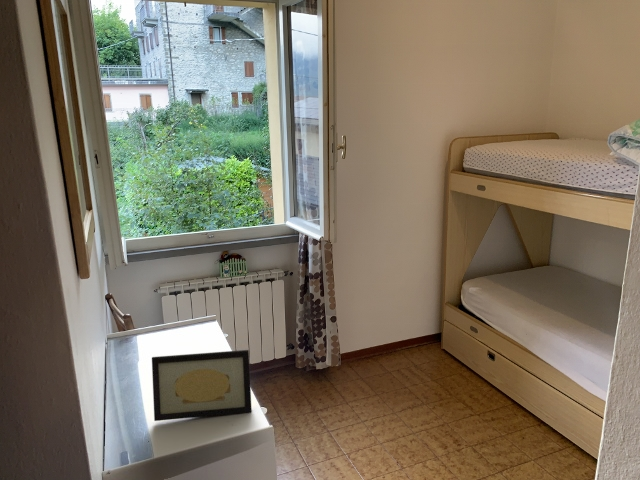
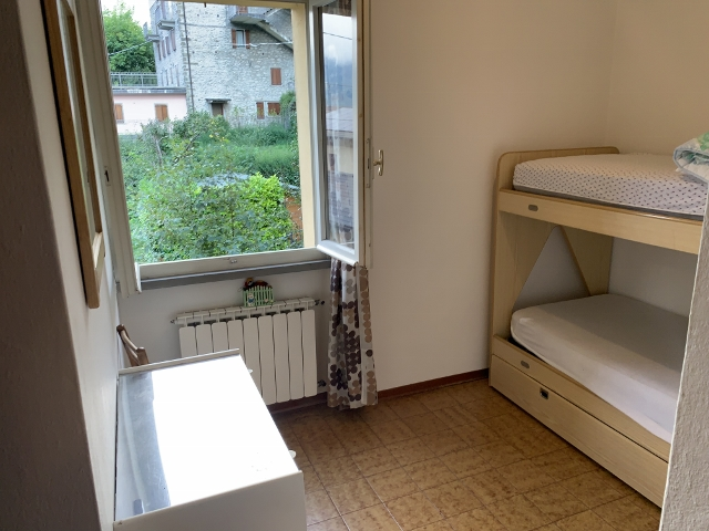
- picture frame [151,349,253,422]
